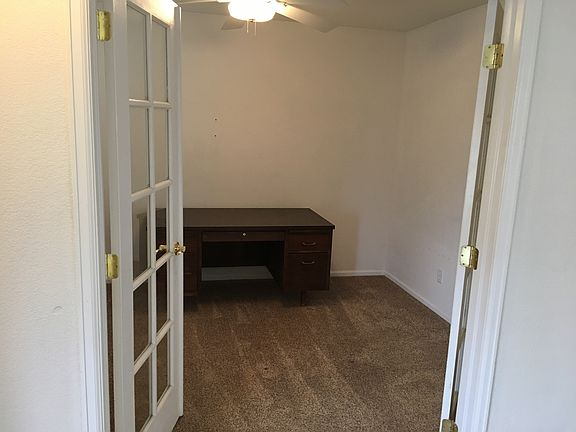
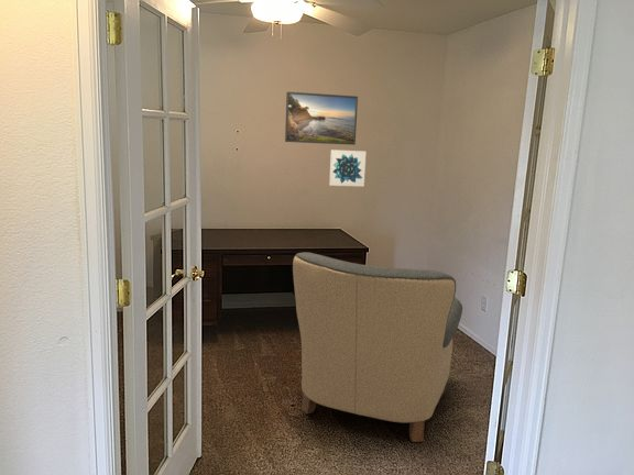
+ wall art [328,148,368,188]
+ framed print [284,91,359,146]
+ chair [292,252,463,443]
